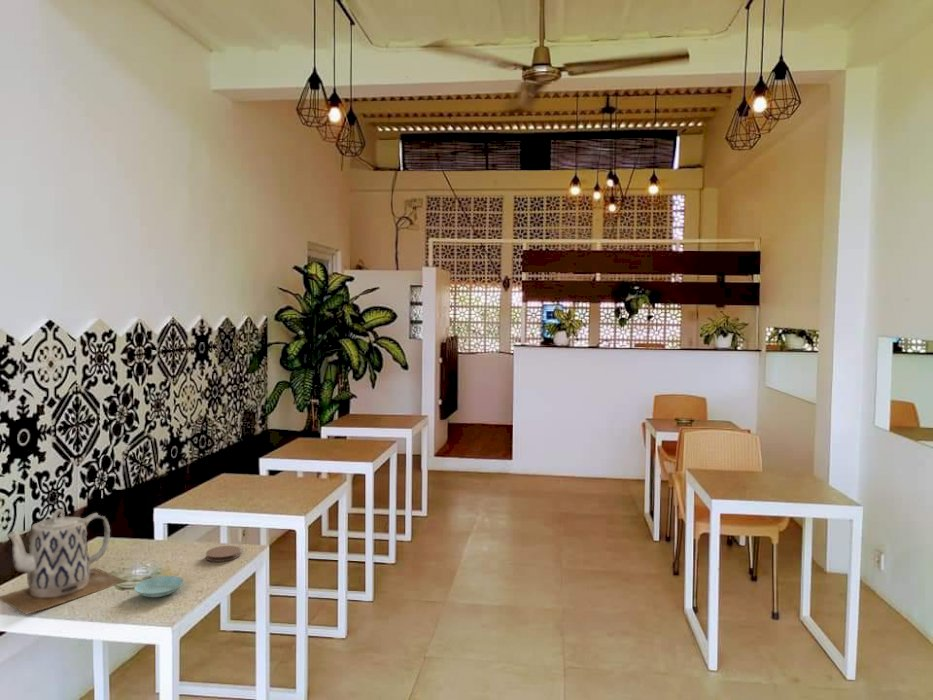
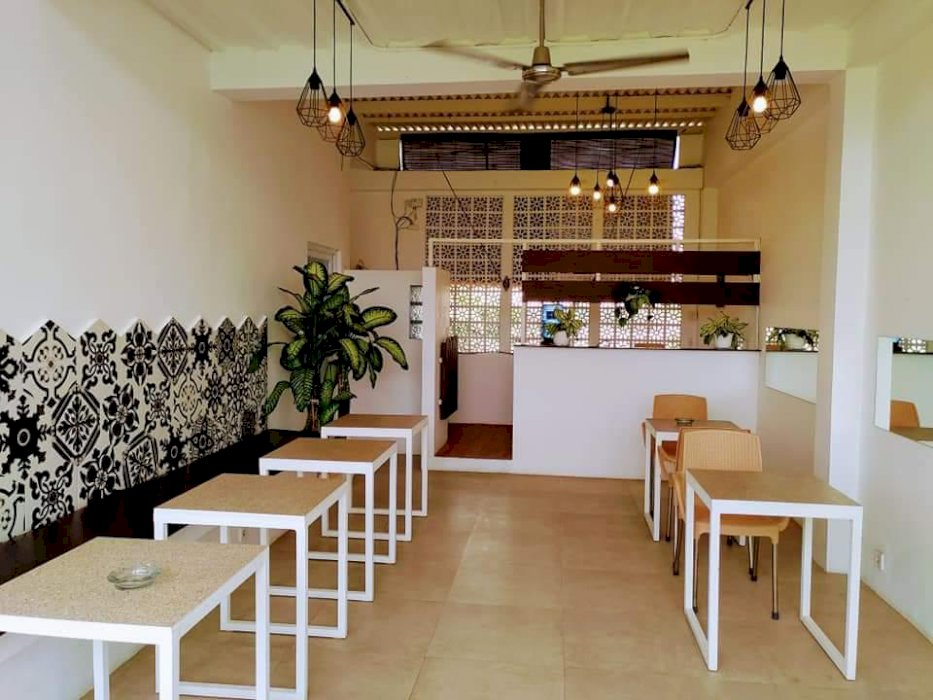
- saucer [133,575,185,598]
- teapot [0,508,126,615]
- coaster [205,545,242,563]
